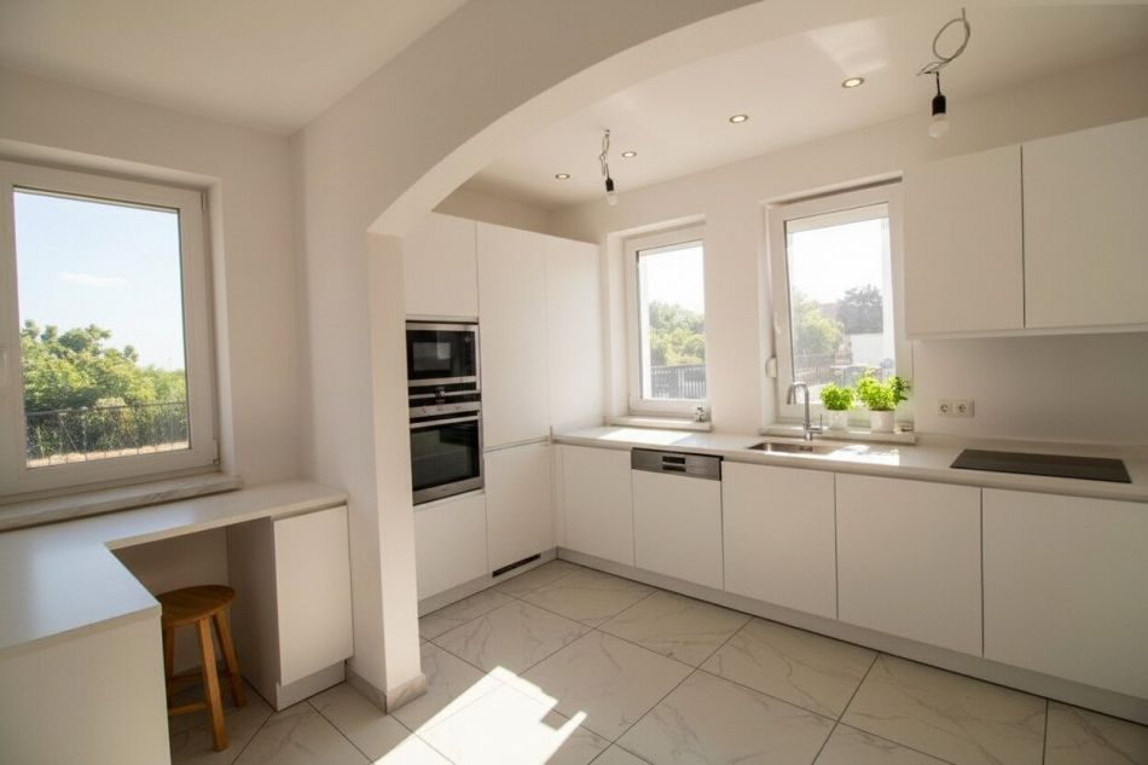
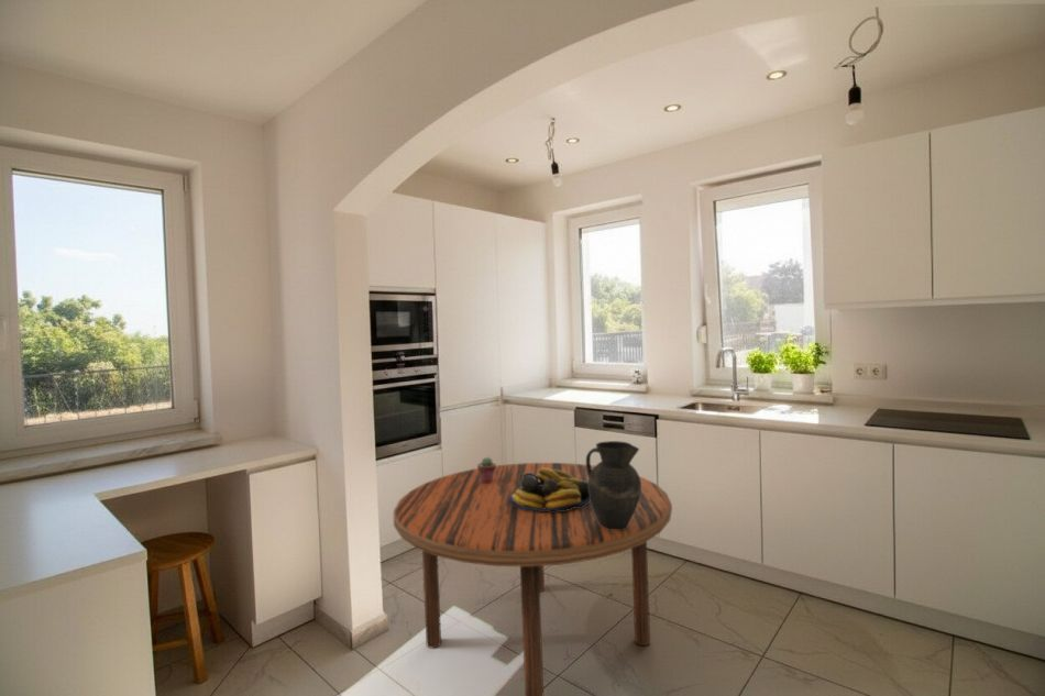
+ fruit bowl [509,468,590,511]
+ potted succulent [476,456,497,483]
+ pitcher [585,440,641,529]
+ dining table [393,462,673,696]
